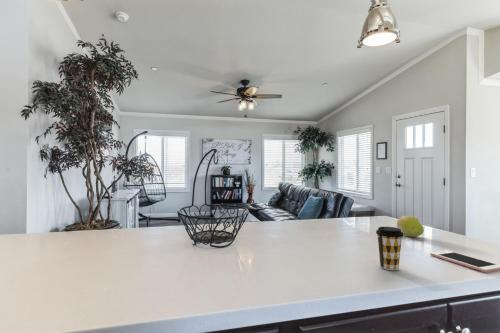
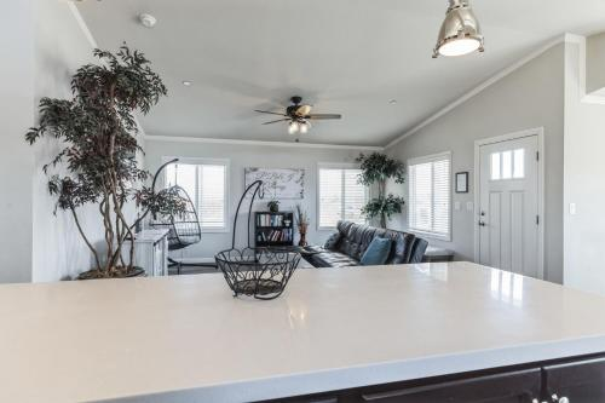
- coffee cup [375,226,404,271]
- fruit [396,215,425,238]
- cell phone [429,249,500,273]
